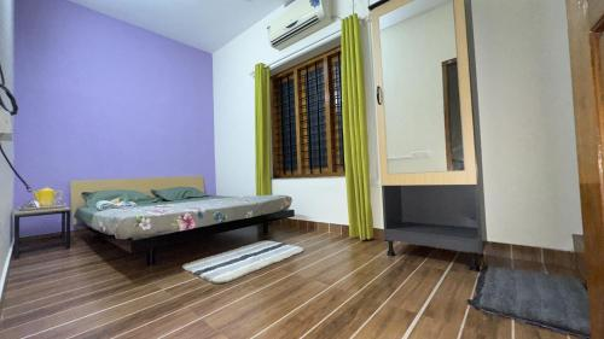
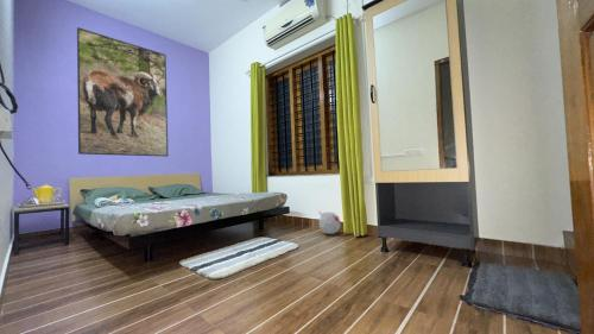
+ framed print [76,26,169,158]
+ plush toy [318,210,342,235]
